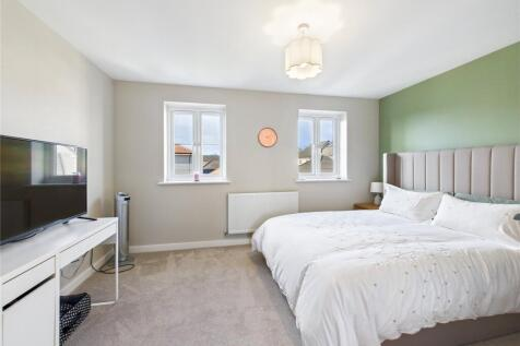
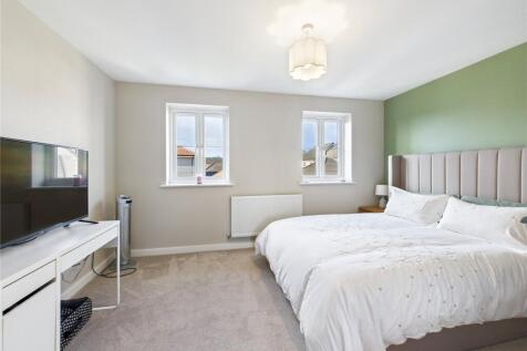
- clock [257,127,279,148]
